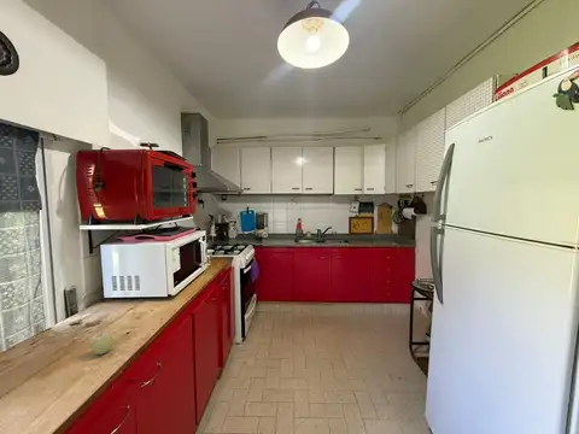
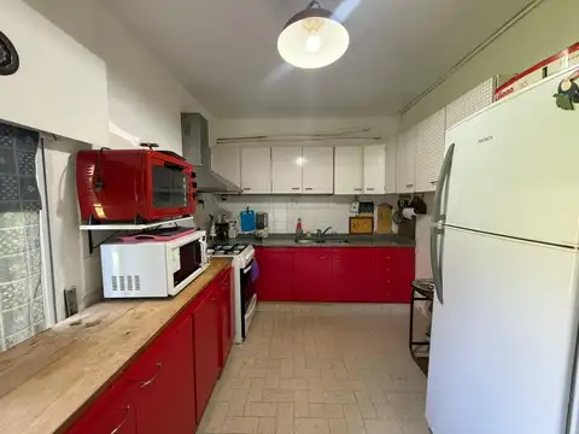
- fruit [88,330,115,356]
